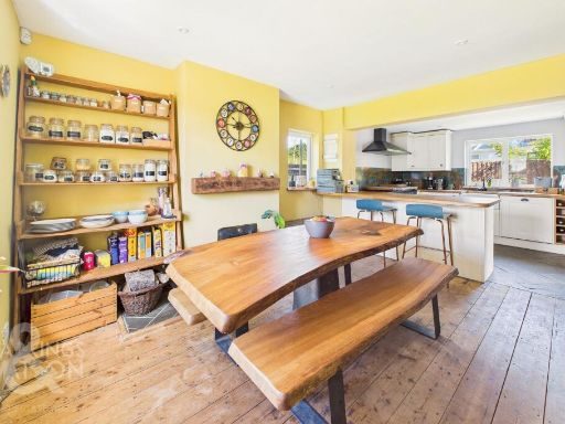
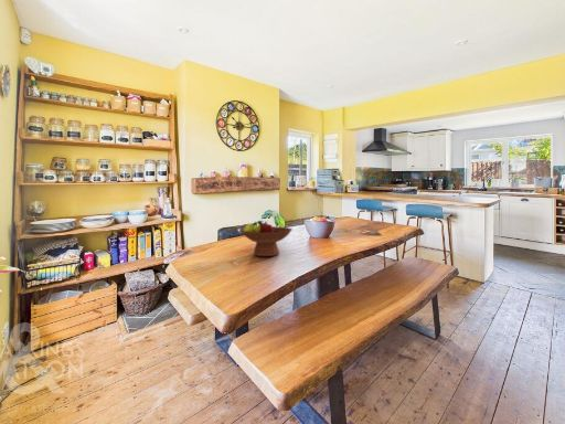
+ fruit bowl [238,220,294,257]
